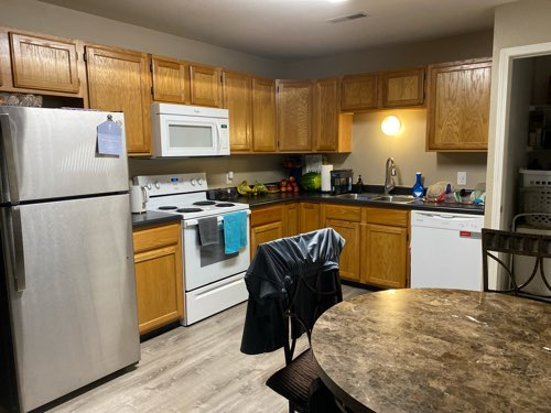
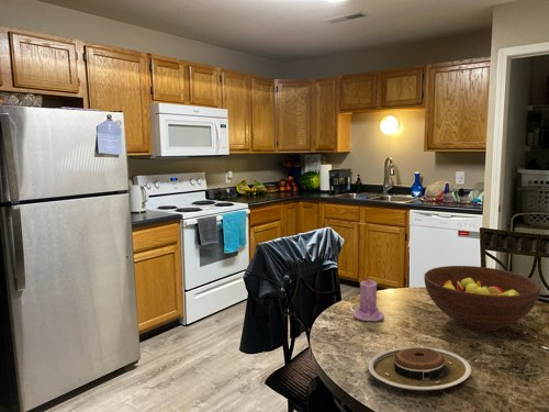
+ plate [368,346,472,392]
+ fruit bowl [423,265,541,333]
+ candle [352,277,385,322]
